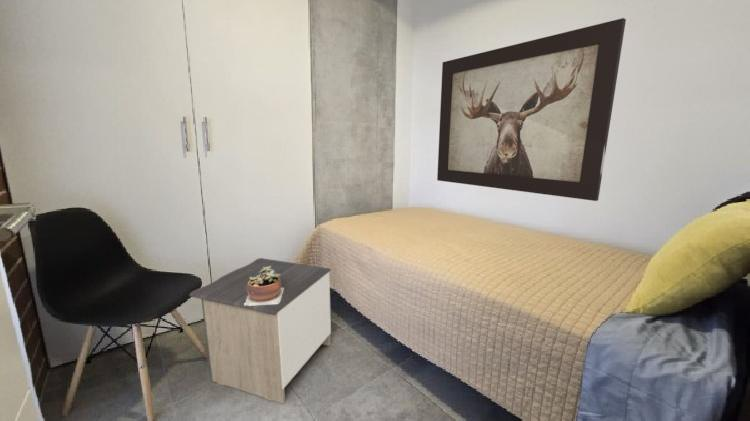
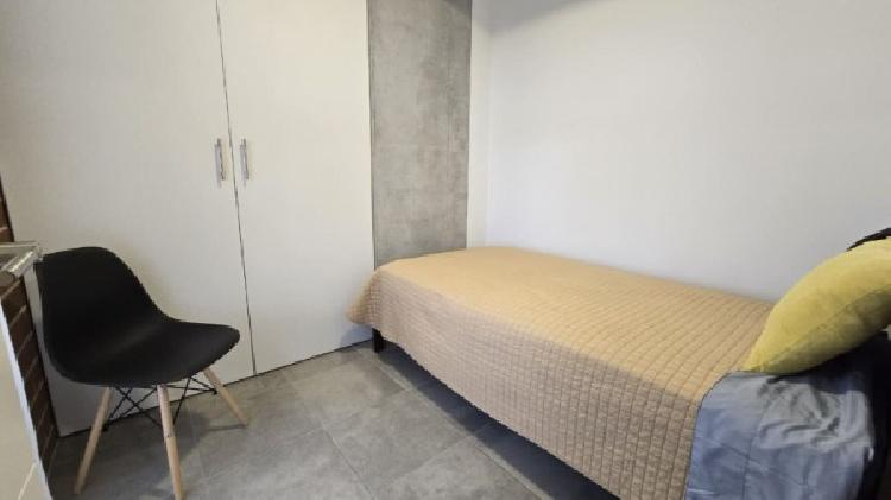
- wall art [436,17,627,202]
- nightstand [188,257,332,405]
- succulent plant [244,266,284,306]
